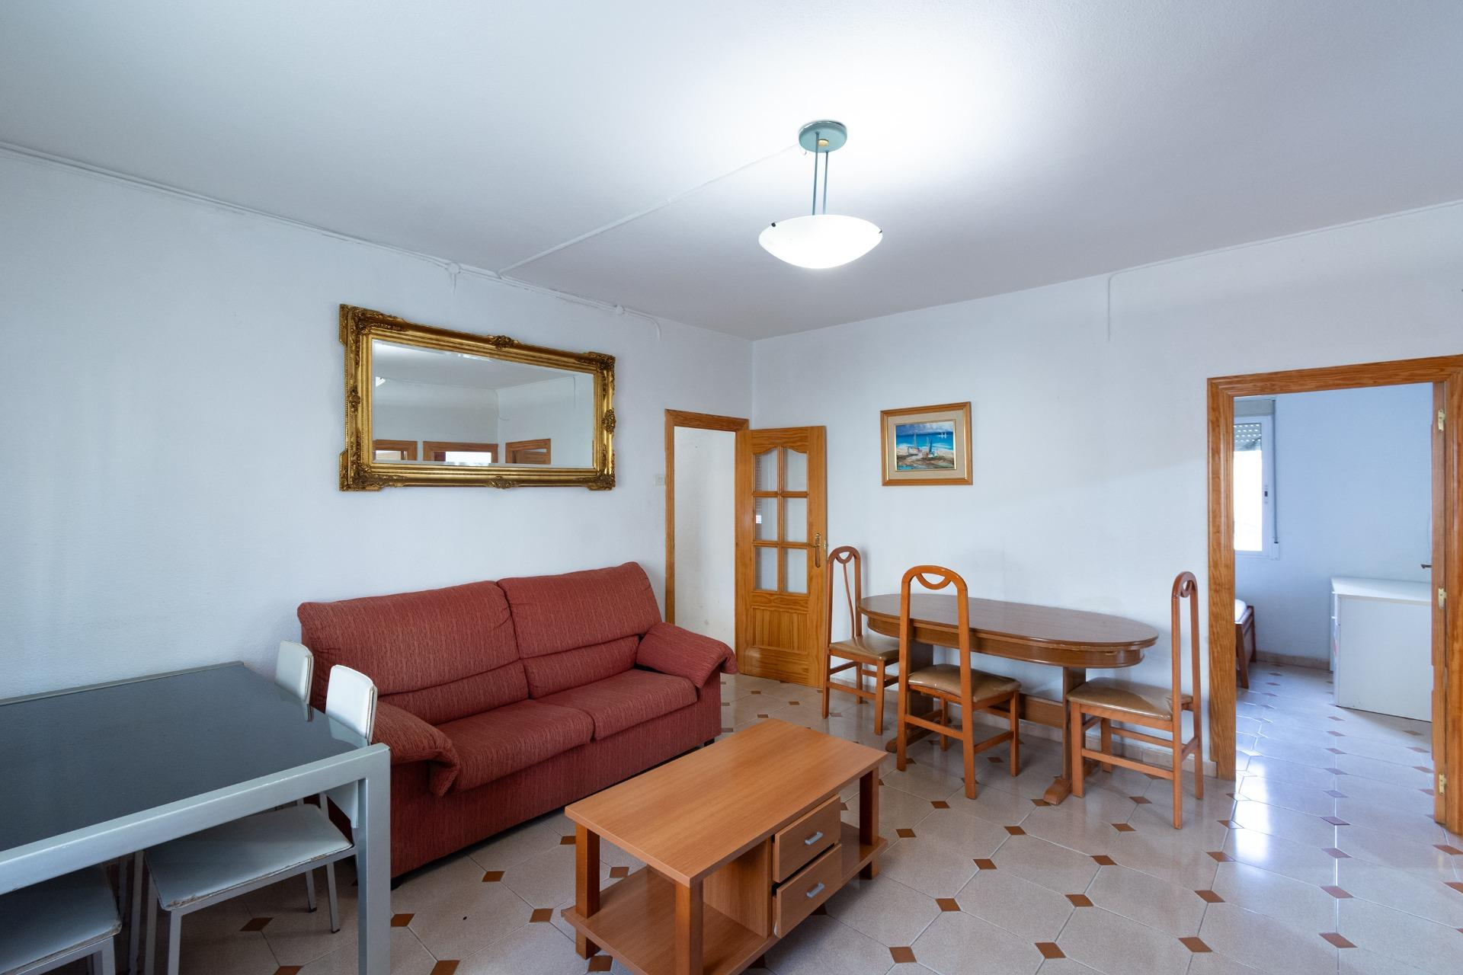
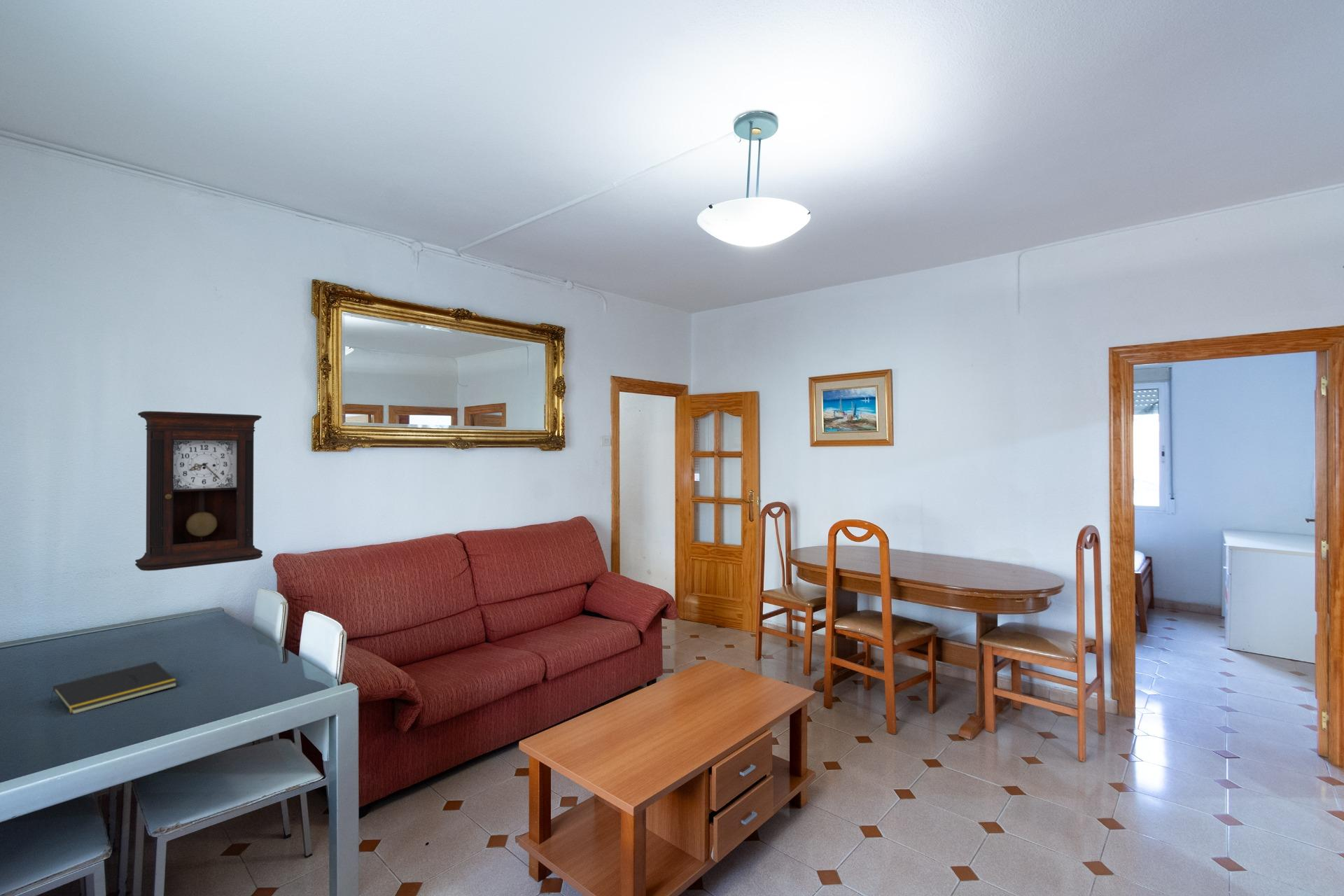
+ pendulum clock [134,410,263,571]
+ notepad [49,661,178,715]
